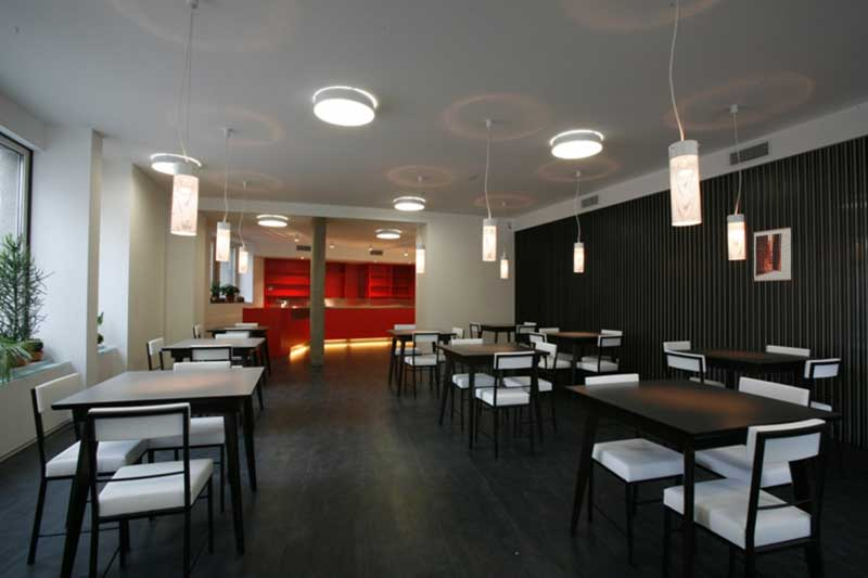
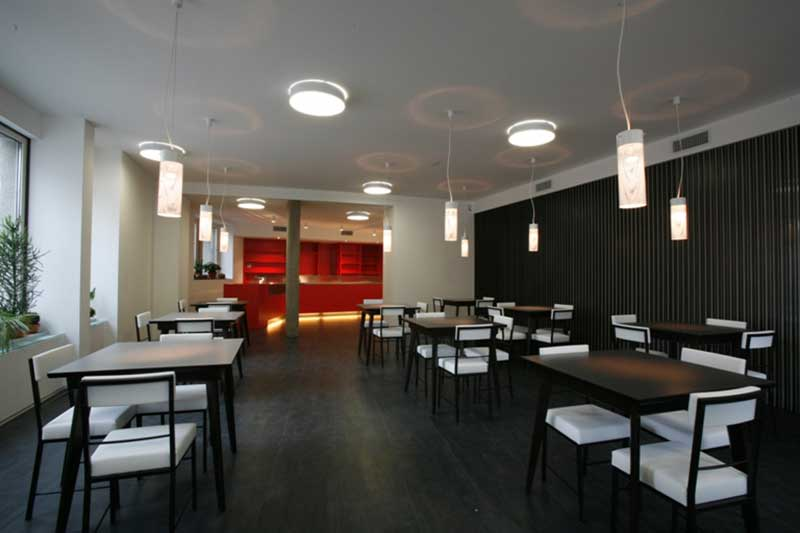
- wall art [753,227,792,282]
